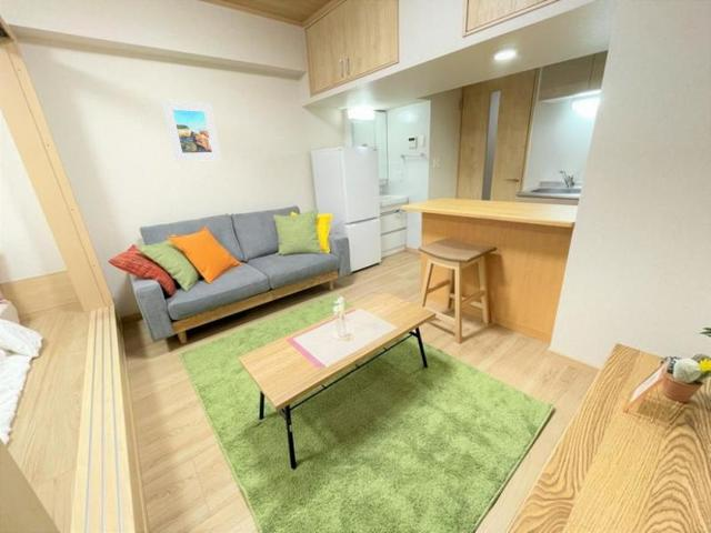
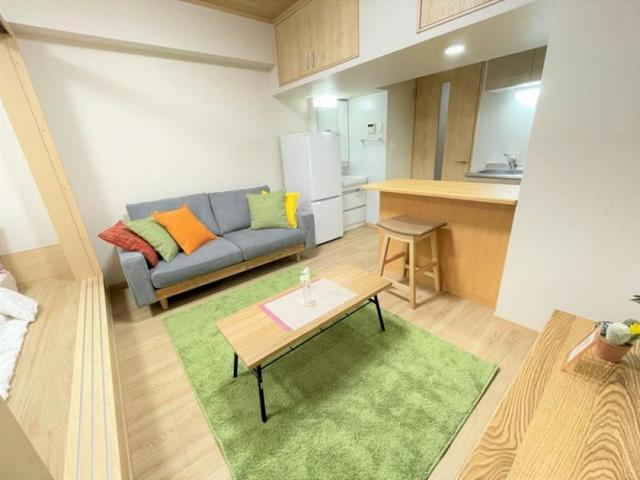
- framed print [160,99,222,162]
